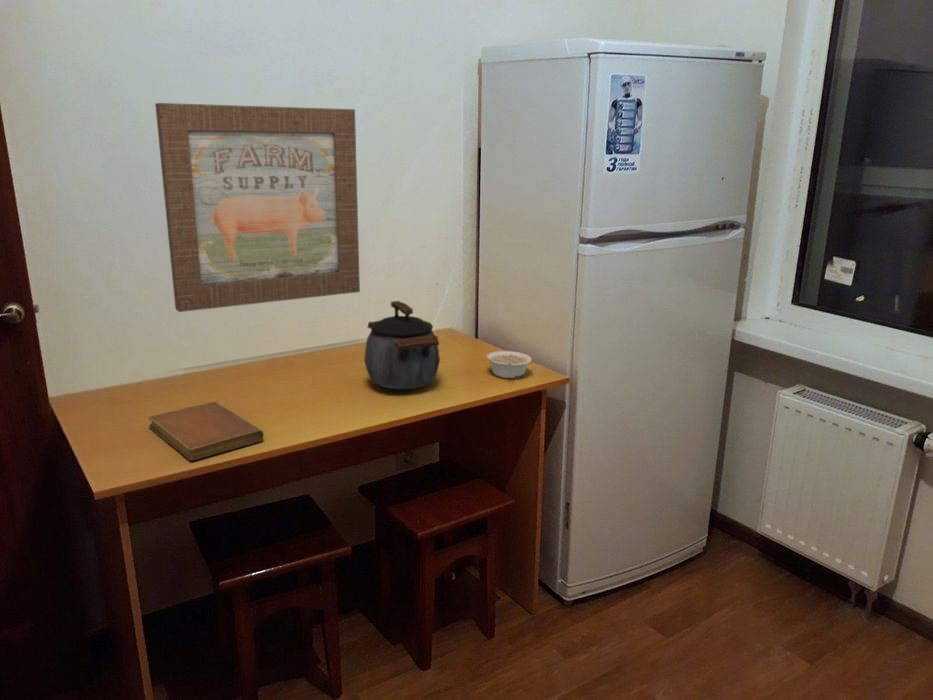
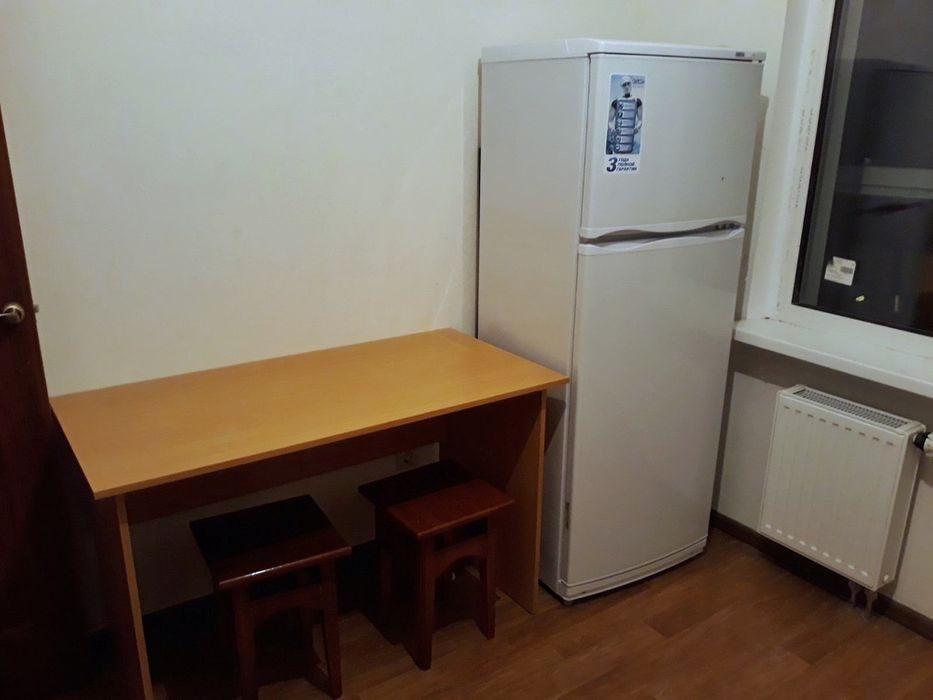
- notebook [147,401,265,462]
- kettle [363,300,441,390]
- legume [486,350,532,379]
- wall art [154,102,361,313]
